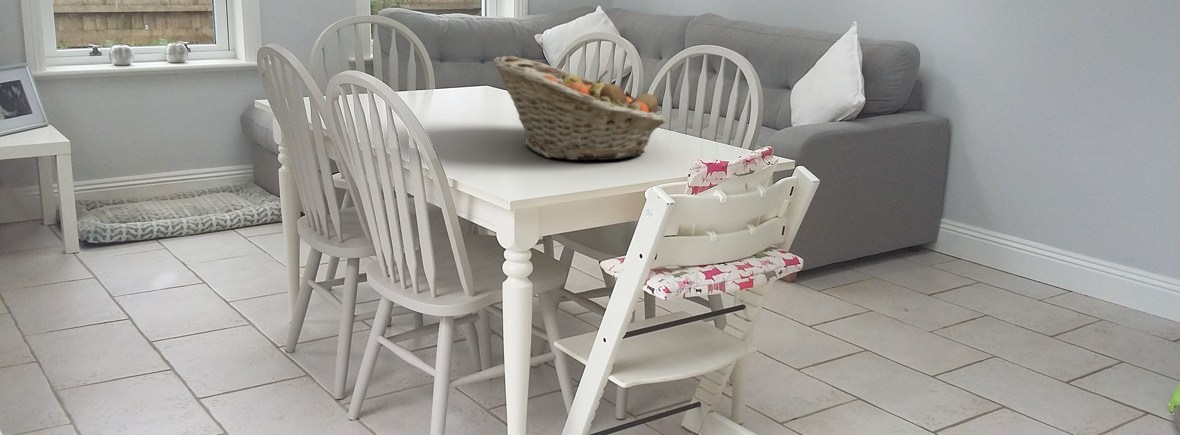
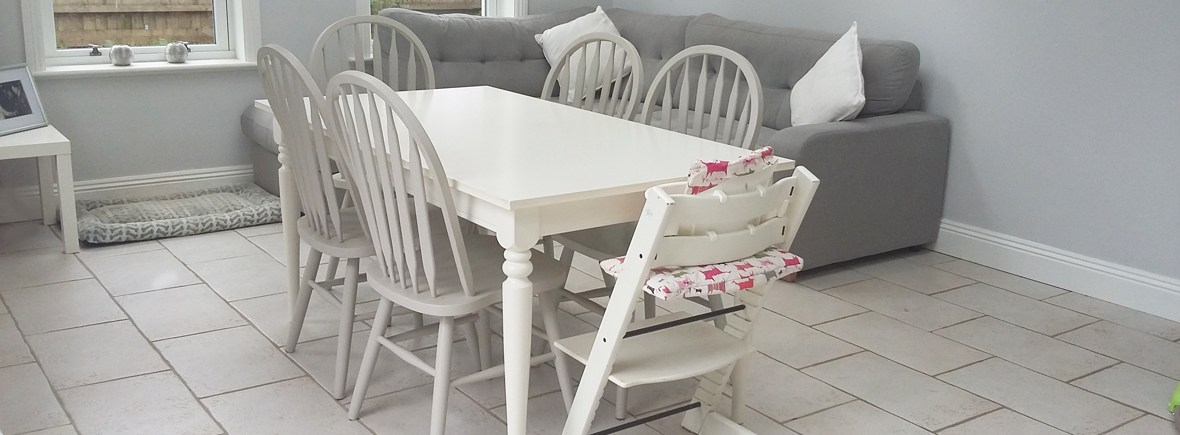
- fruit basket [491,55,667,162]
